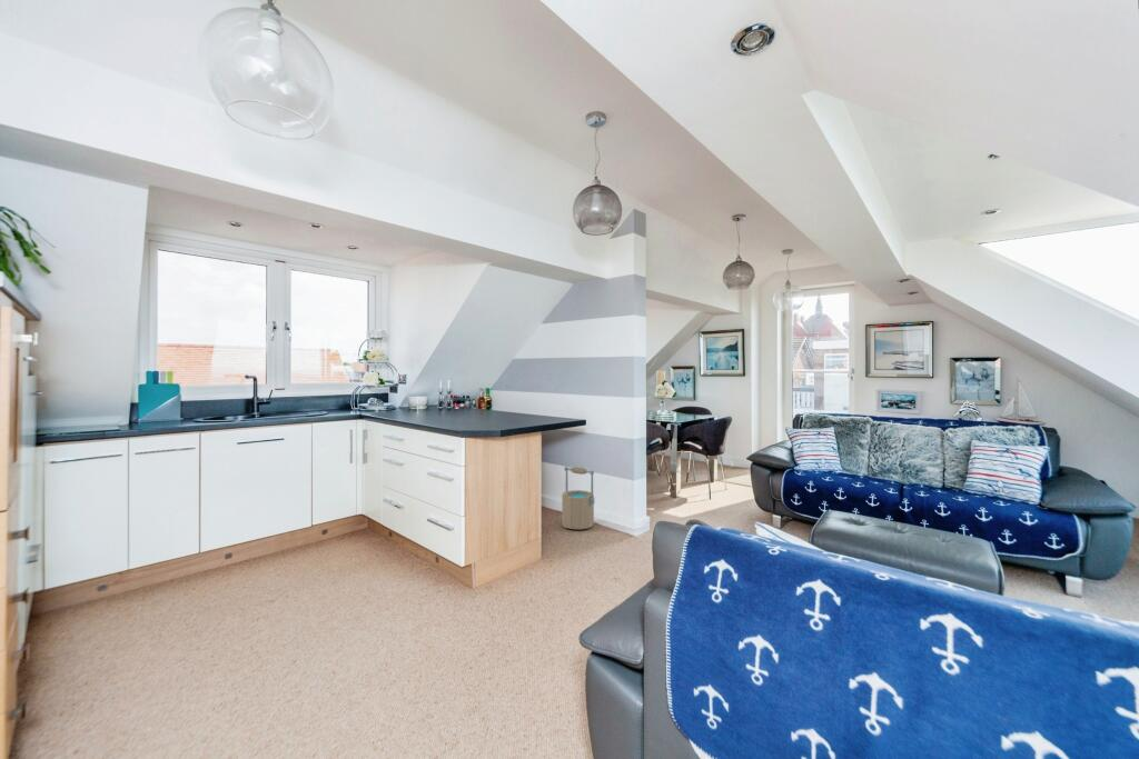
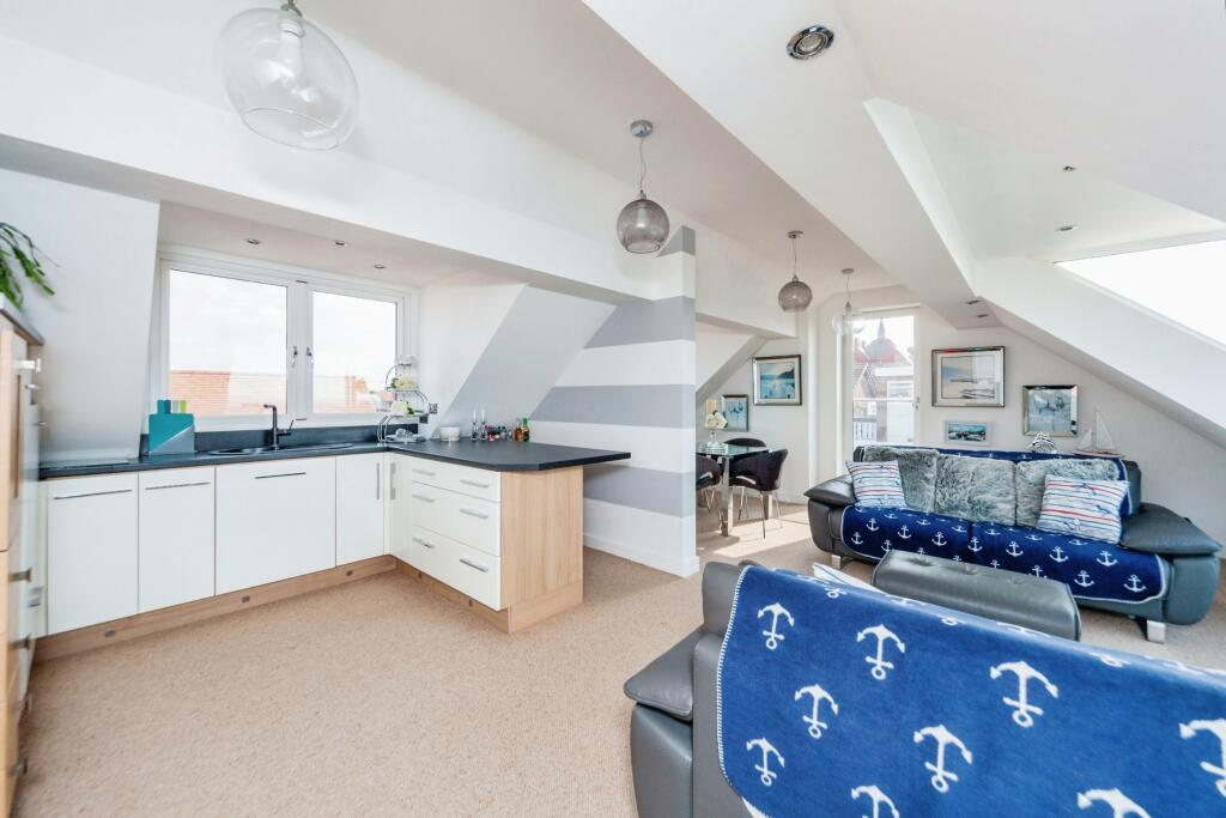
- bucket [561,466,595,530]
